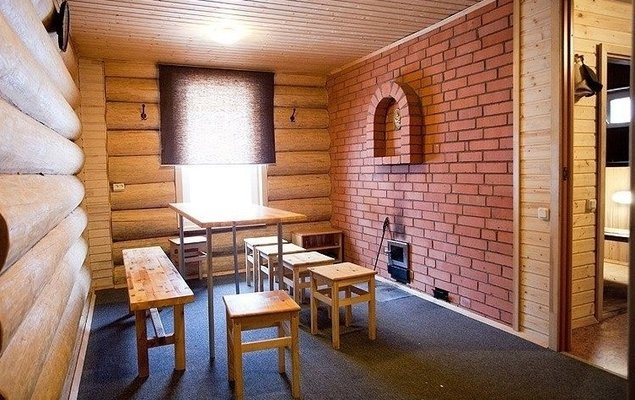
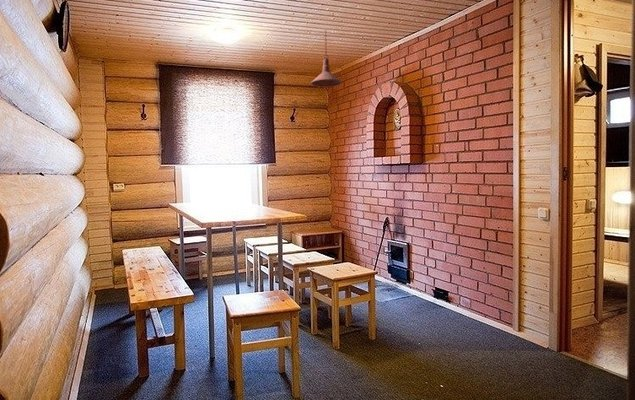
+ pendant light [310,29,343,87]
